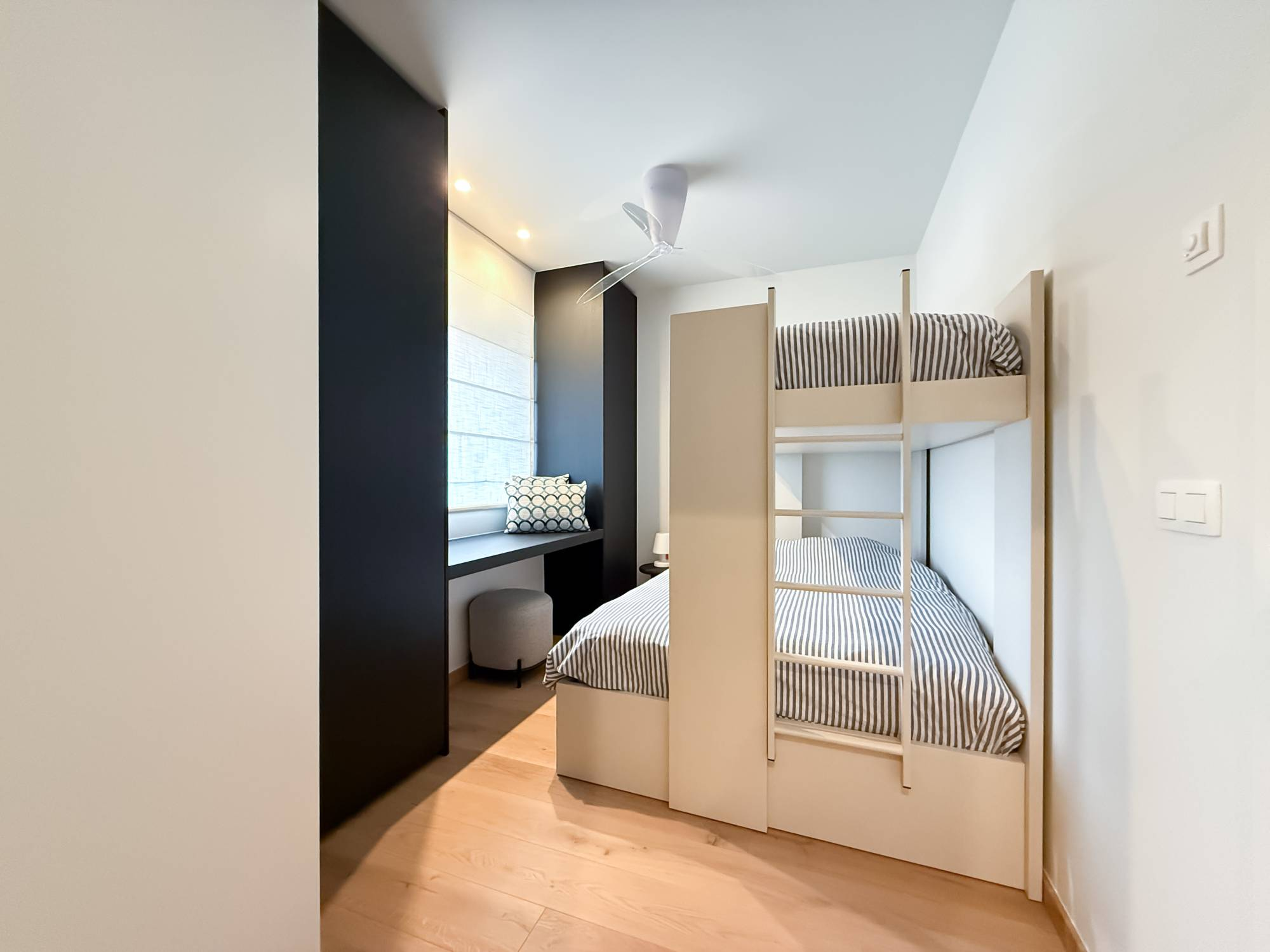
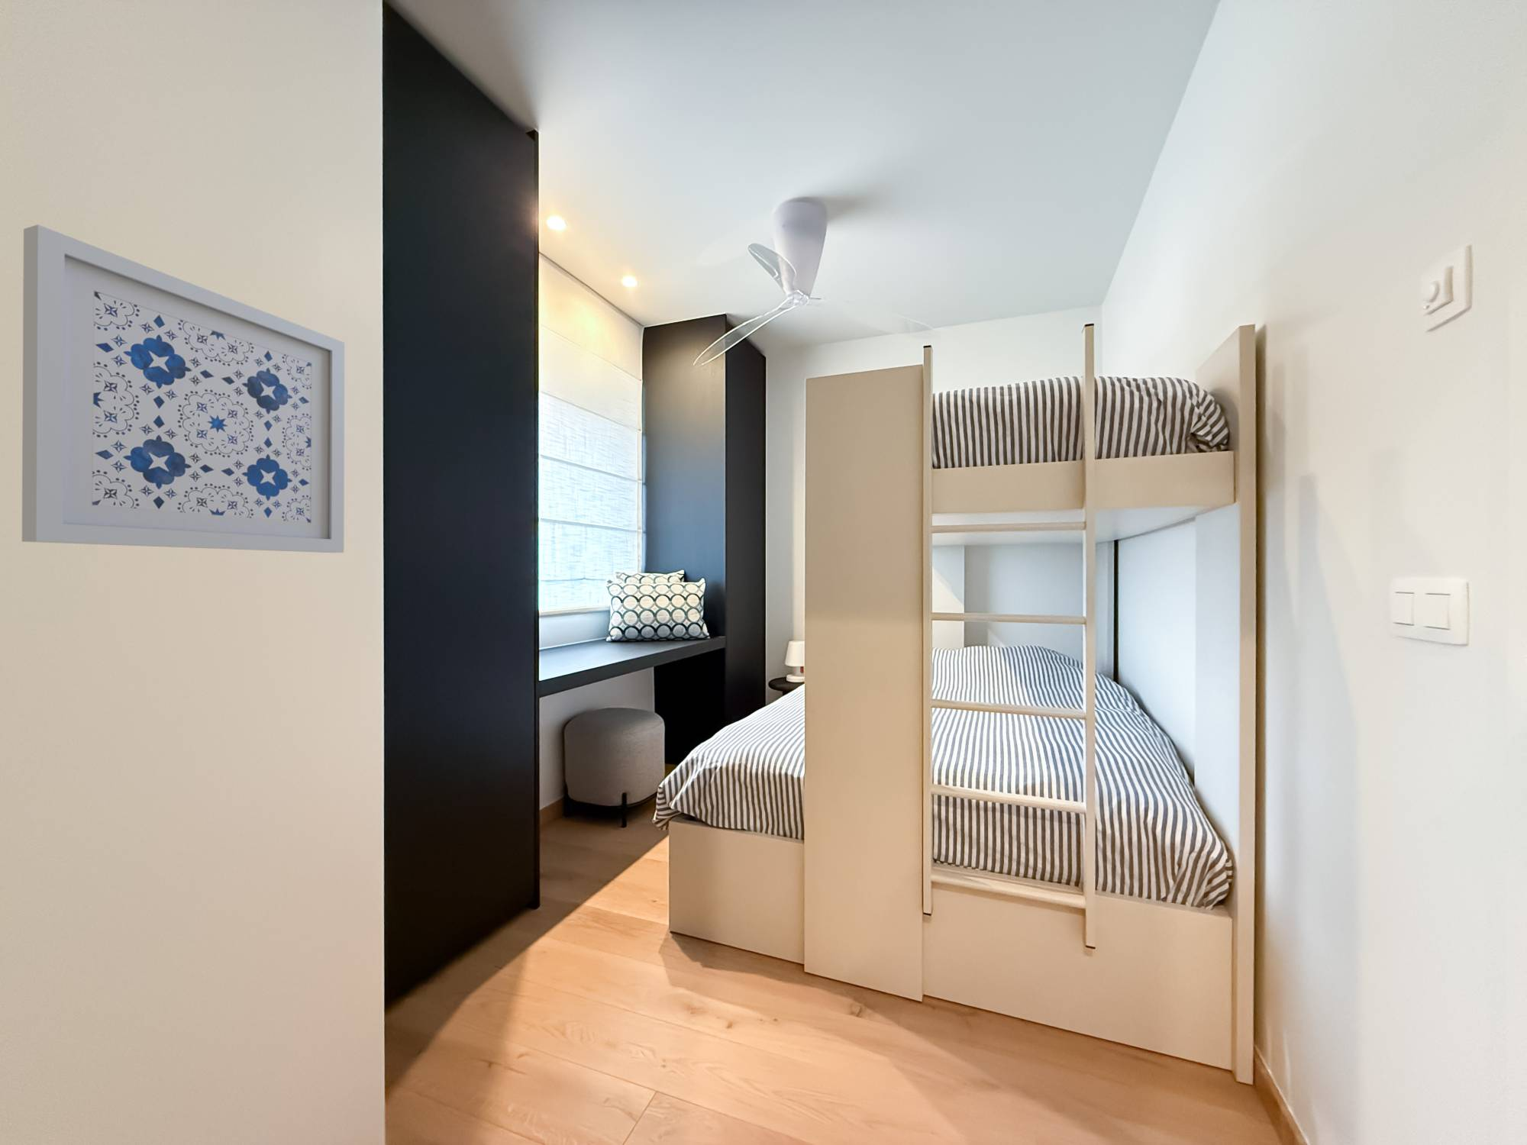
+ wall art [22,224,345,553]
